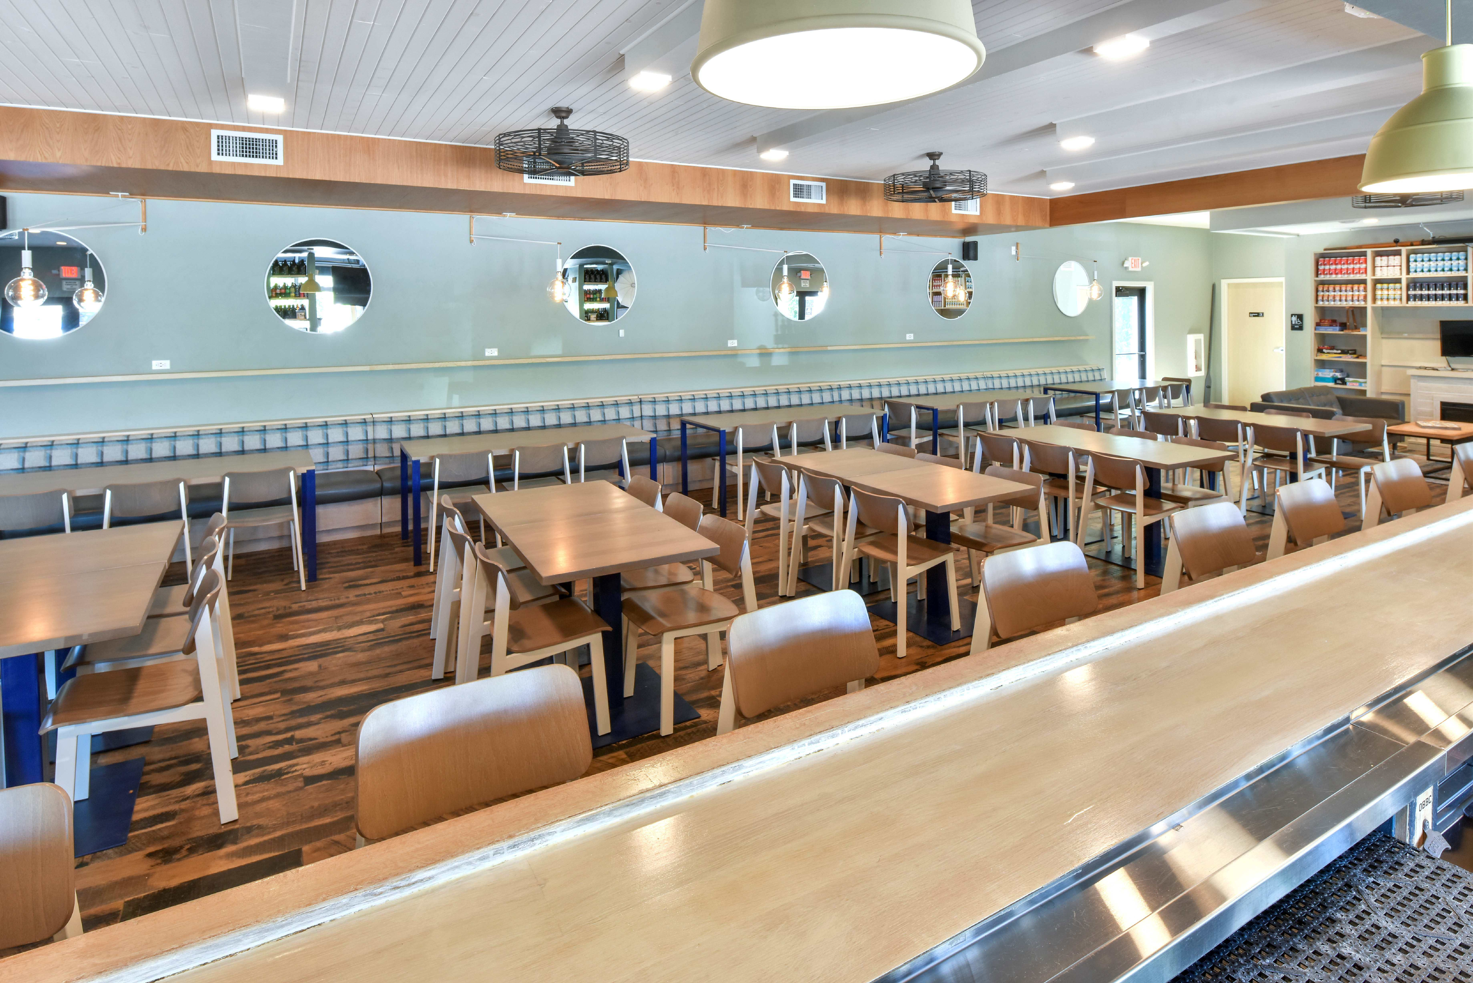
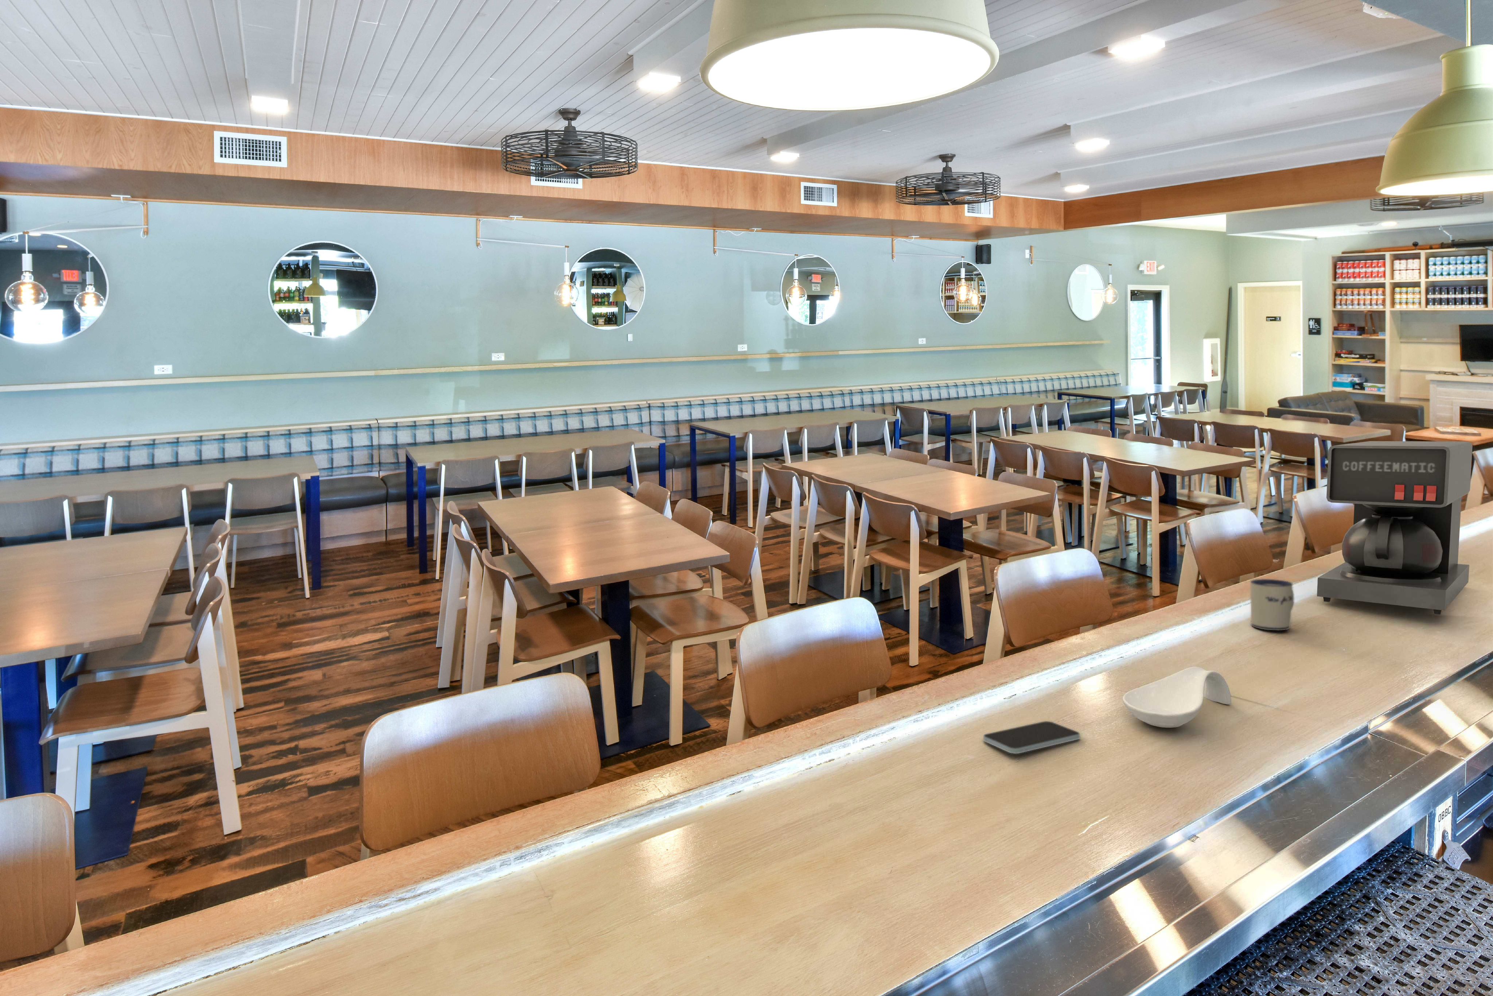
+ smartphone [983,720,1081,754]
+ spoon rest [1123,666,1232,728]
+ mug [1250,578,1294,631]
+ coffee maker [1316,441,1473,615]
